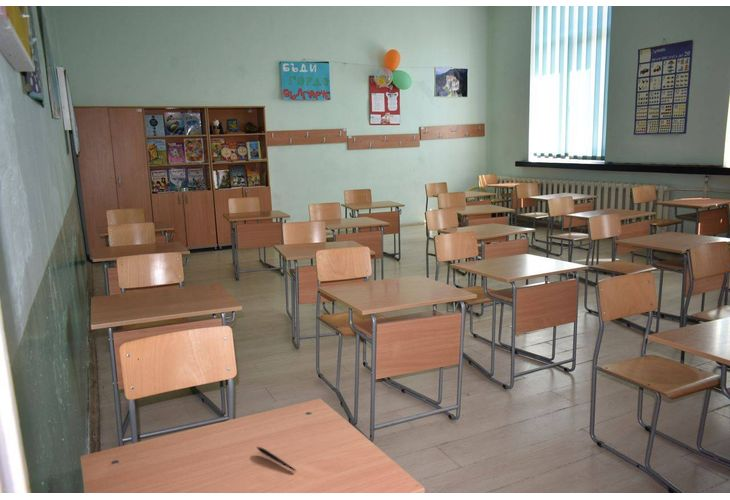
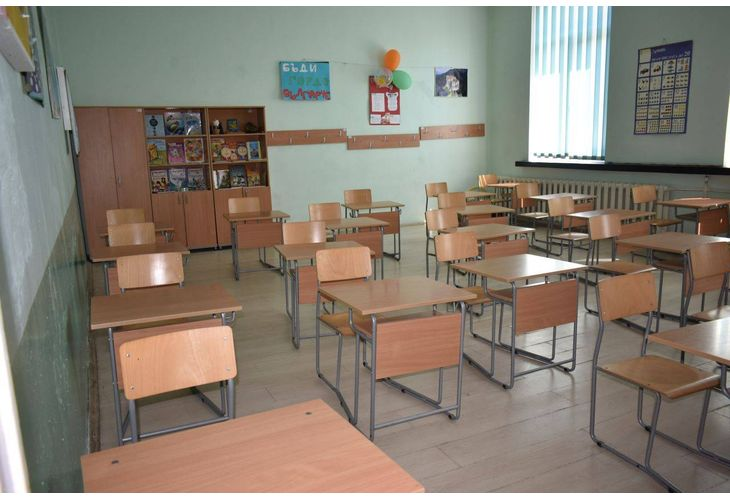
- pen [256,446,297,472]
